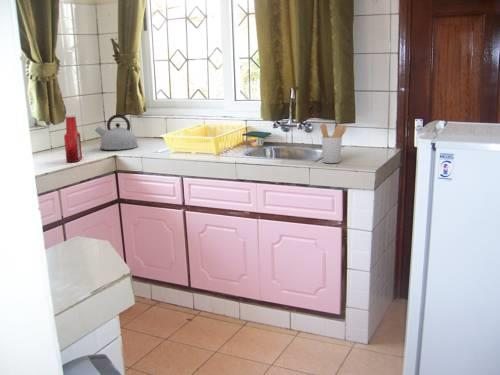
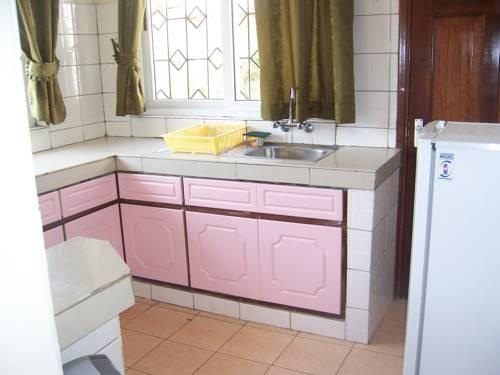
- kettle [94,113,139,151]
- utensil holder [319,123,348,164]
- soap bottle [63,112,83,163]
